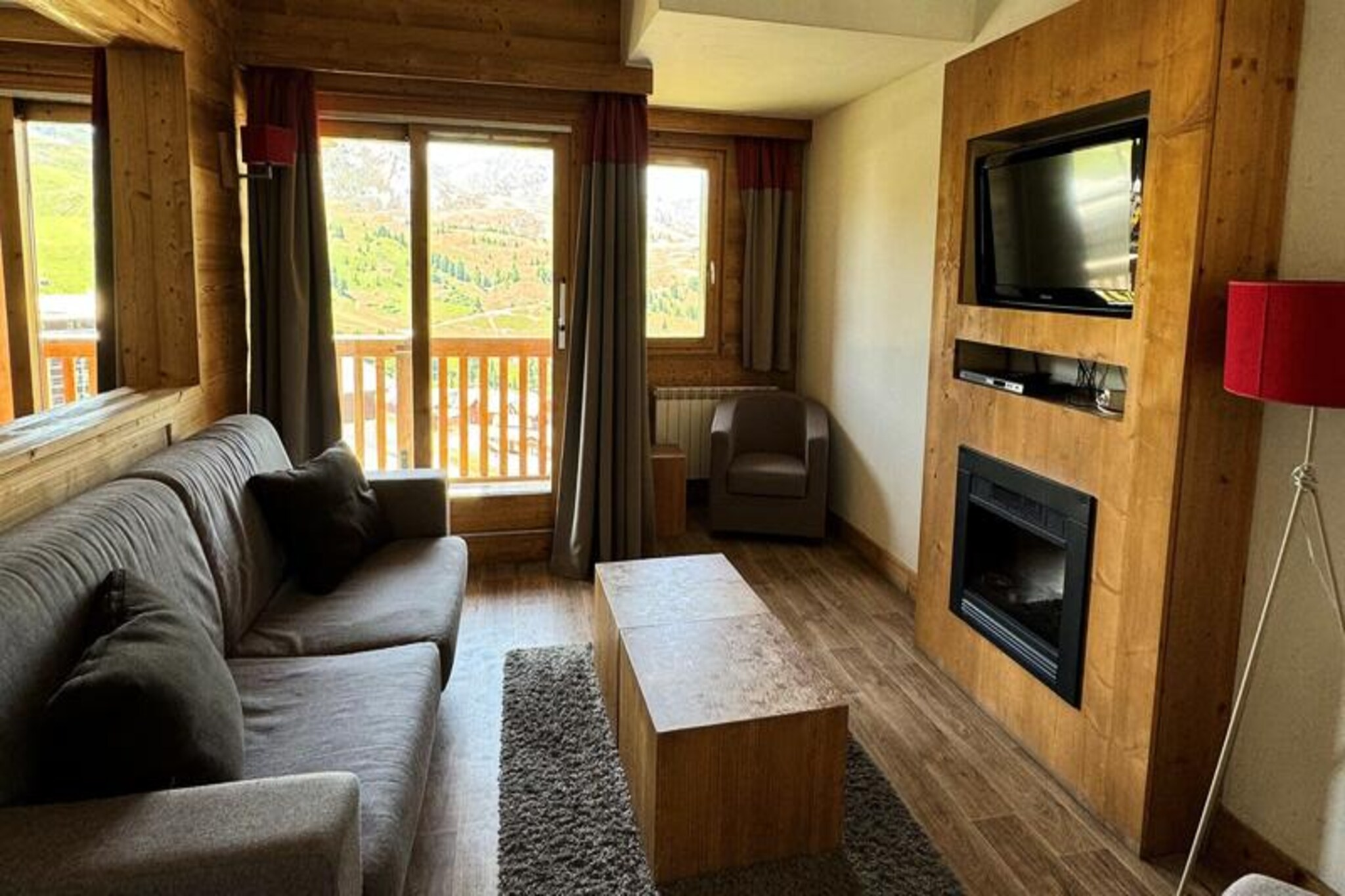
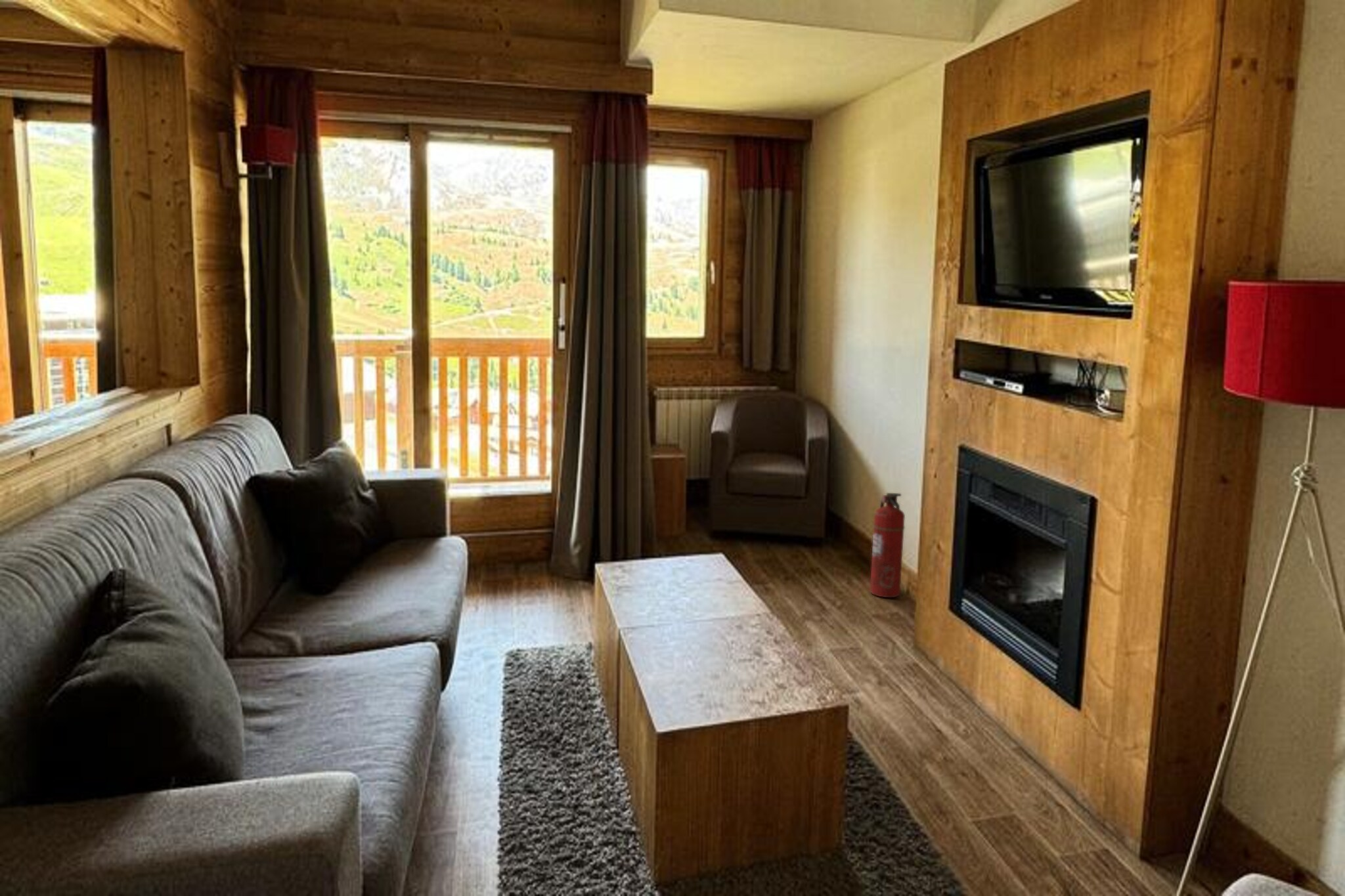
+ fire extinguisher [870,492,906,598]
